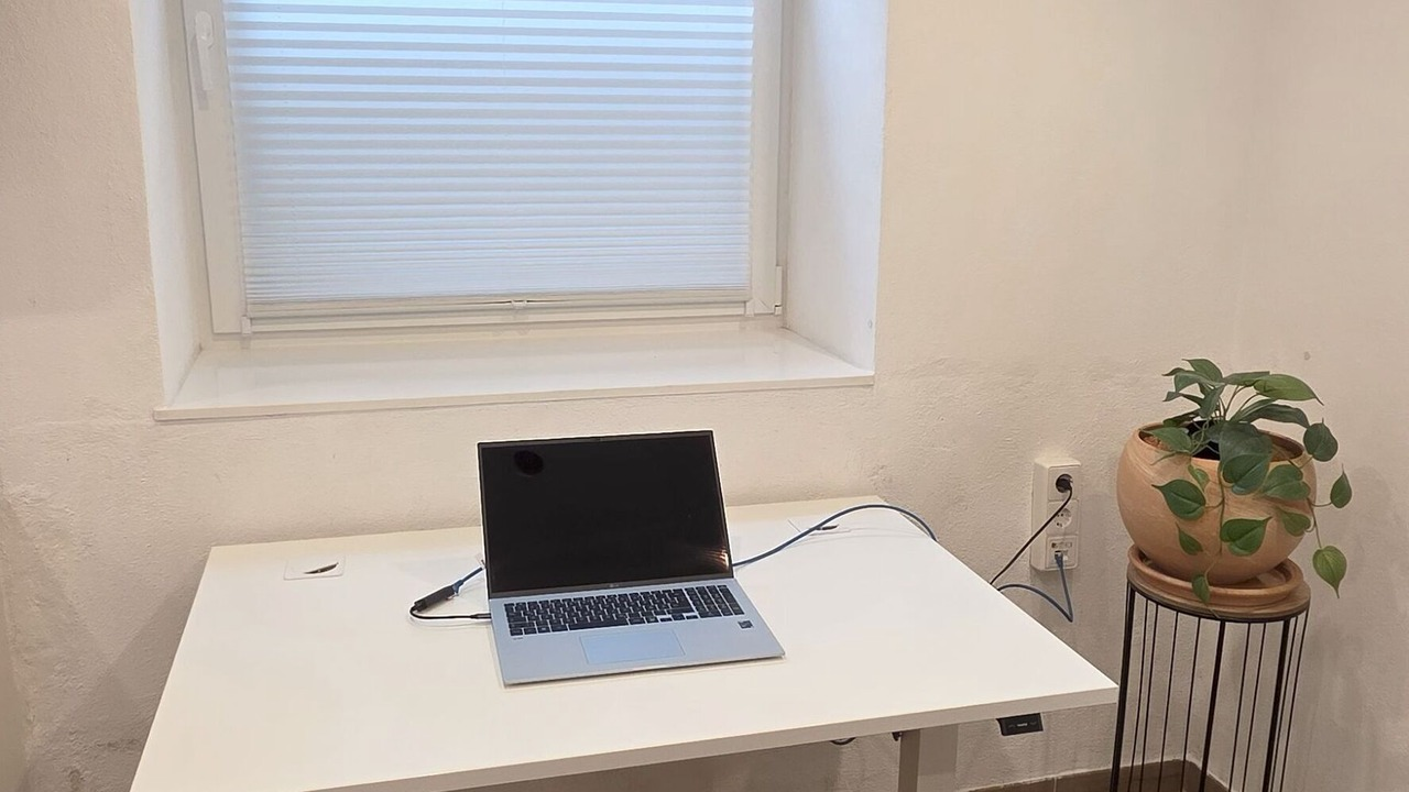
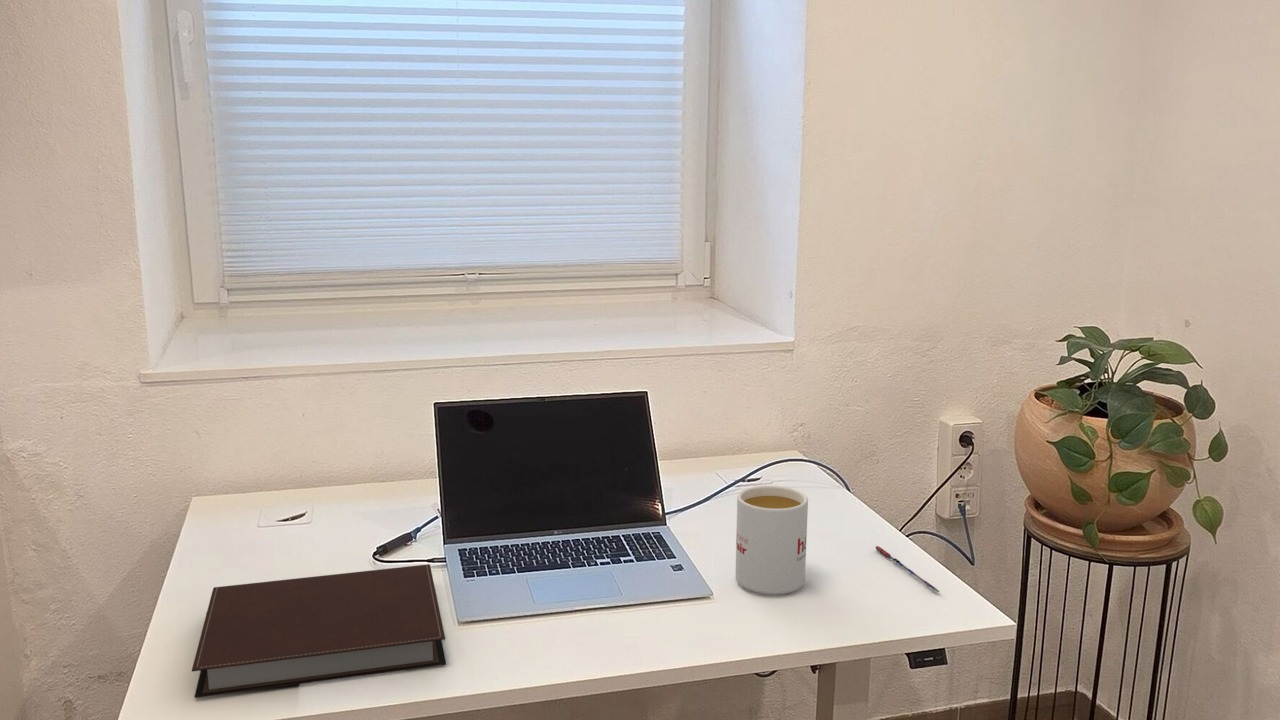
+ notebook [191,563,447,699]
+ pen [875,545,940,593]
+ mug [735,484,809,595]
